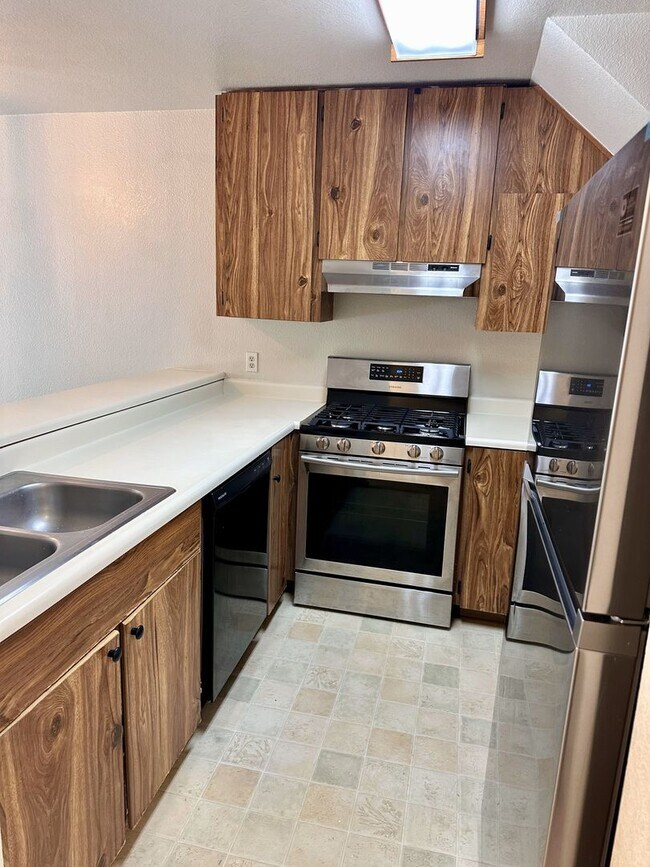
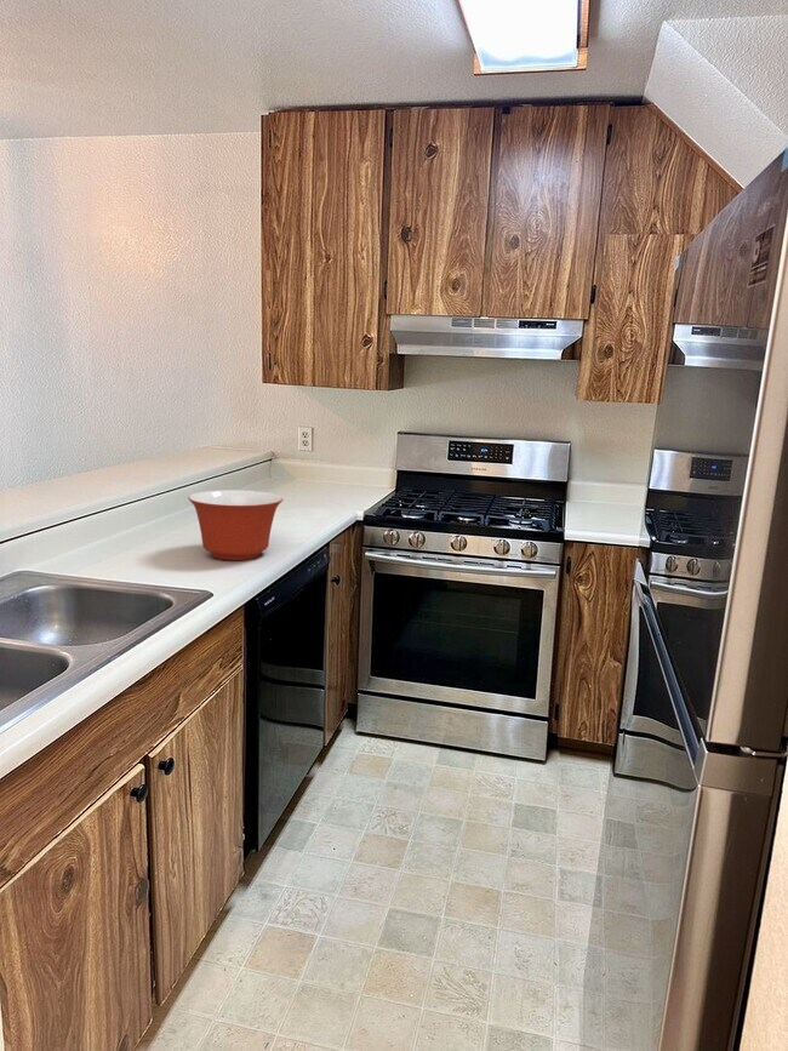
+ mixing bowl [187,489,284,561]
